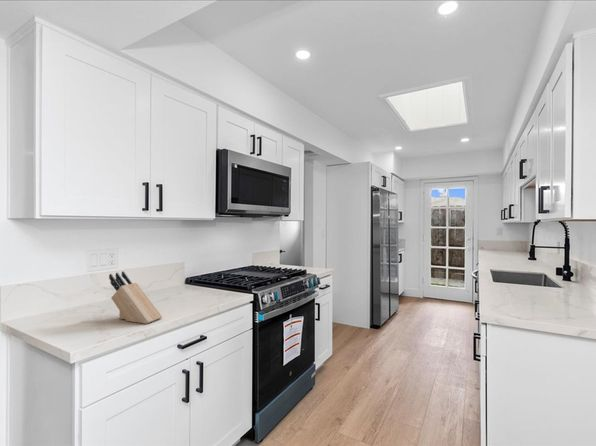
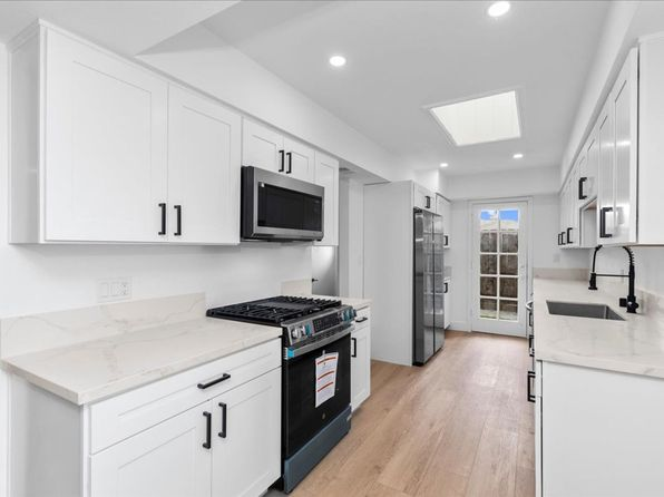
- knife block [108,270,163,325]
